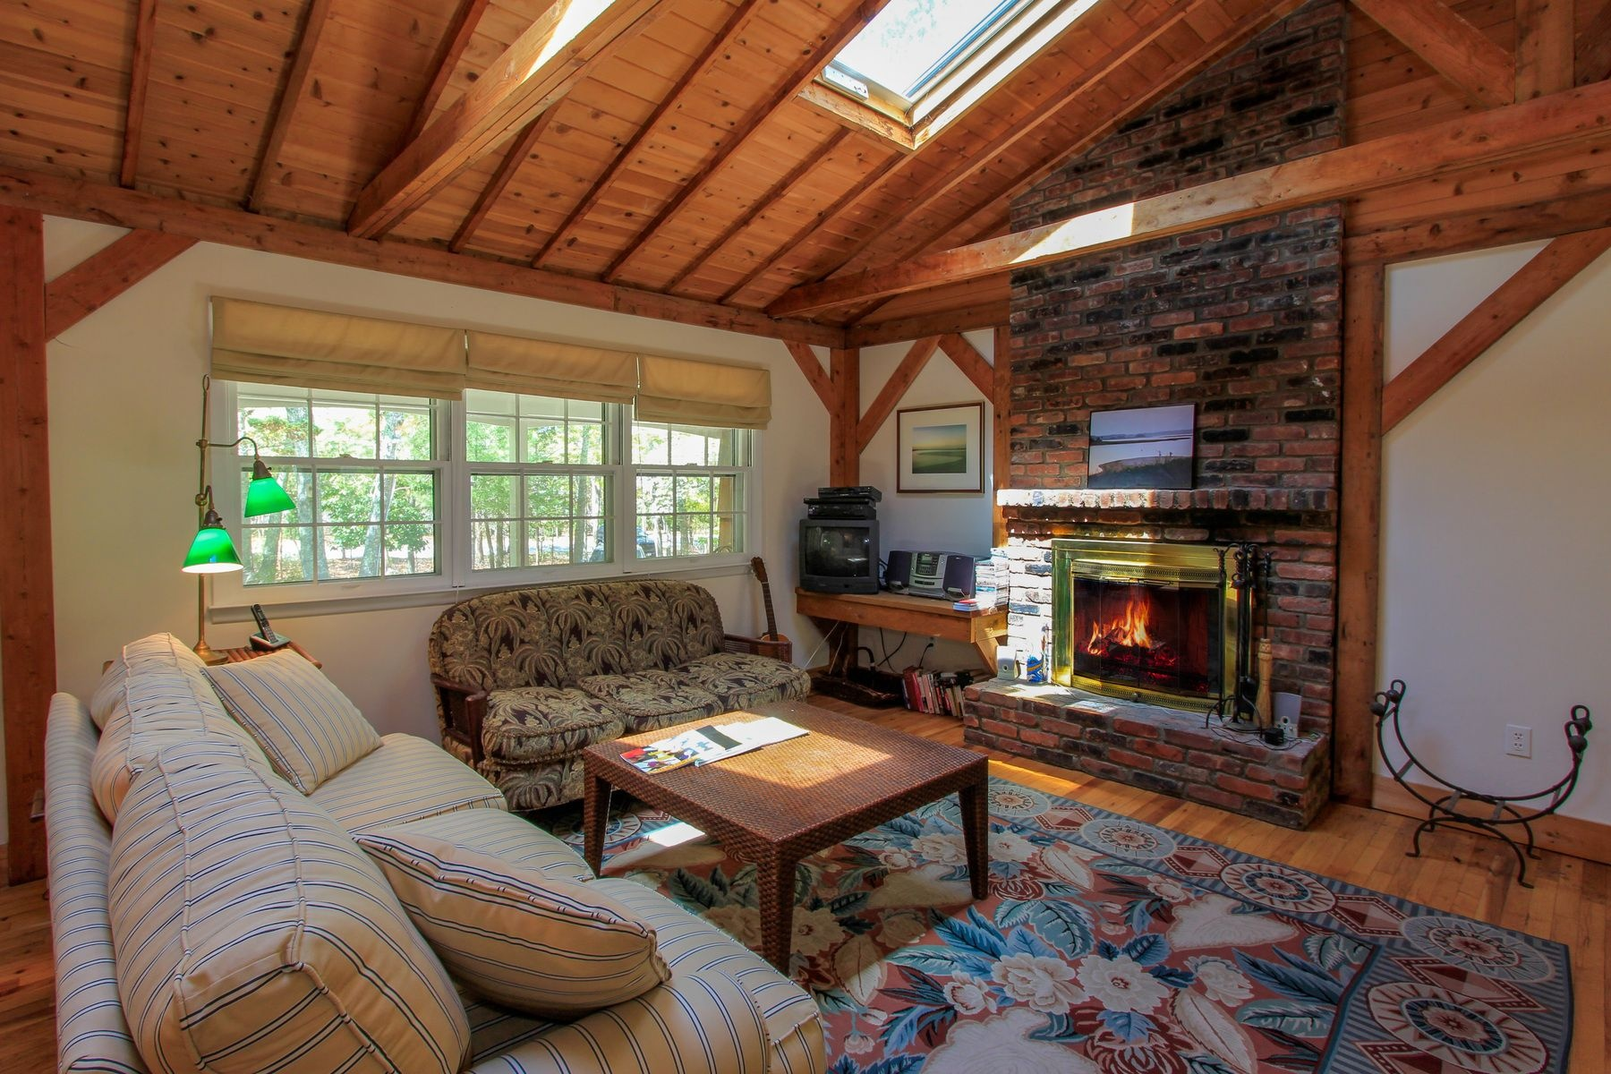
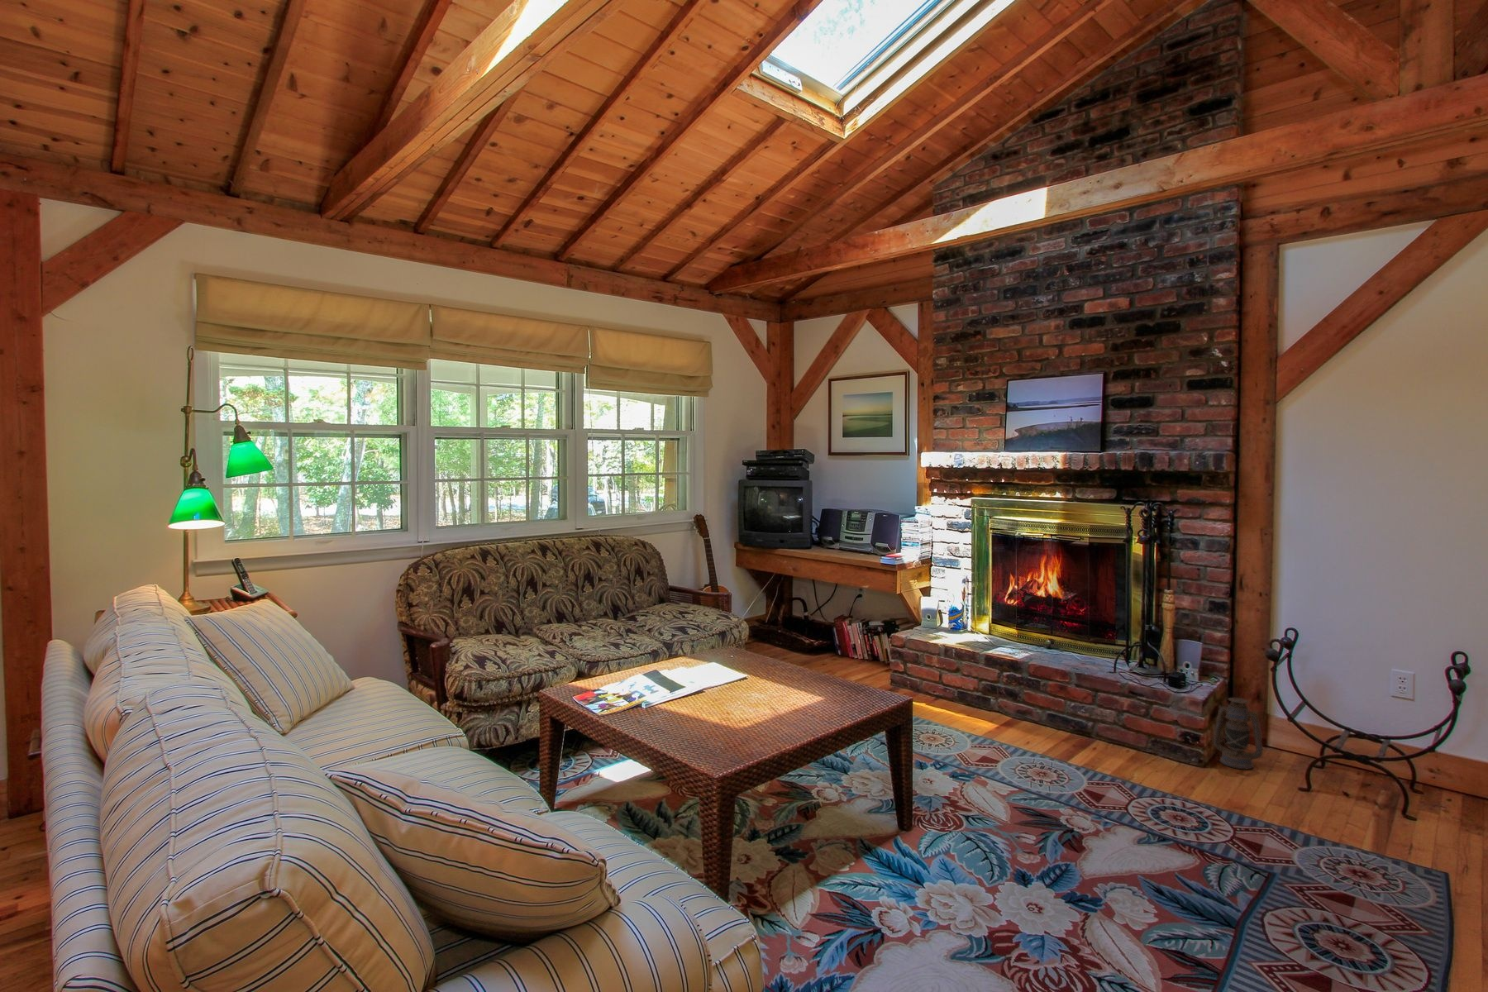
+ lantern [1212,696,1264,769]
